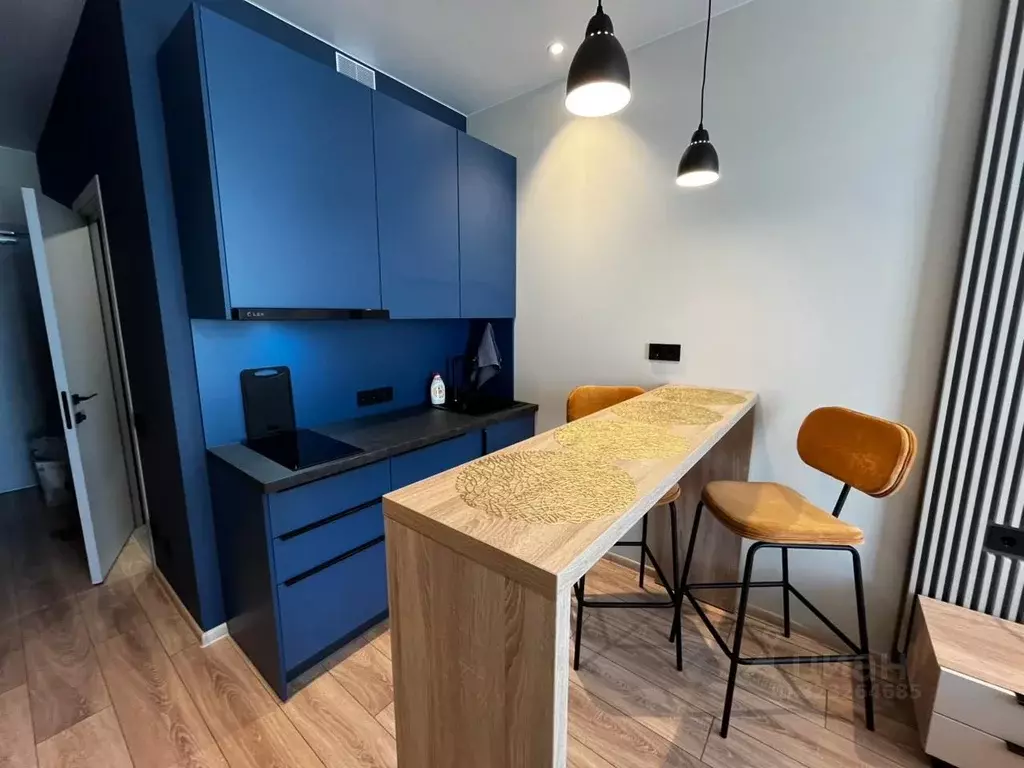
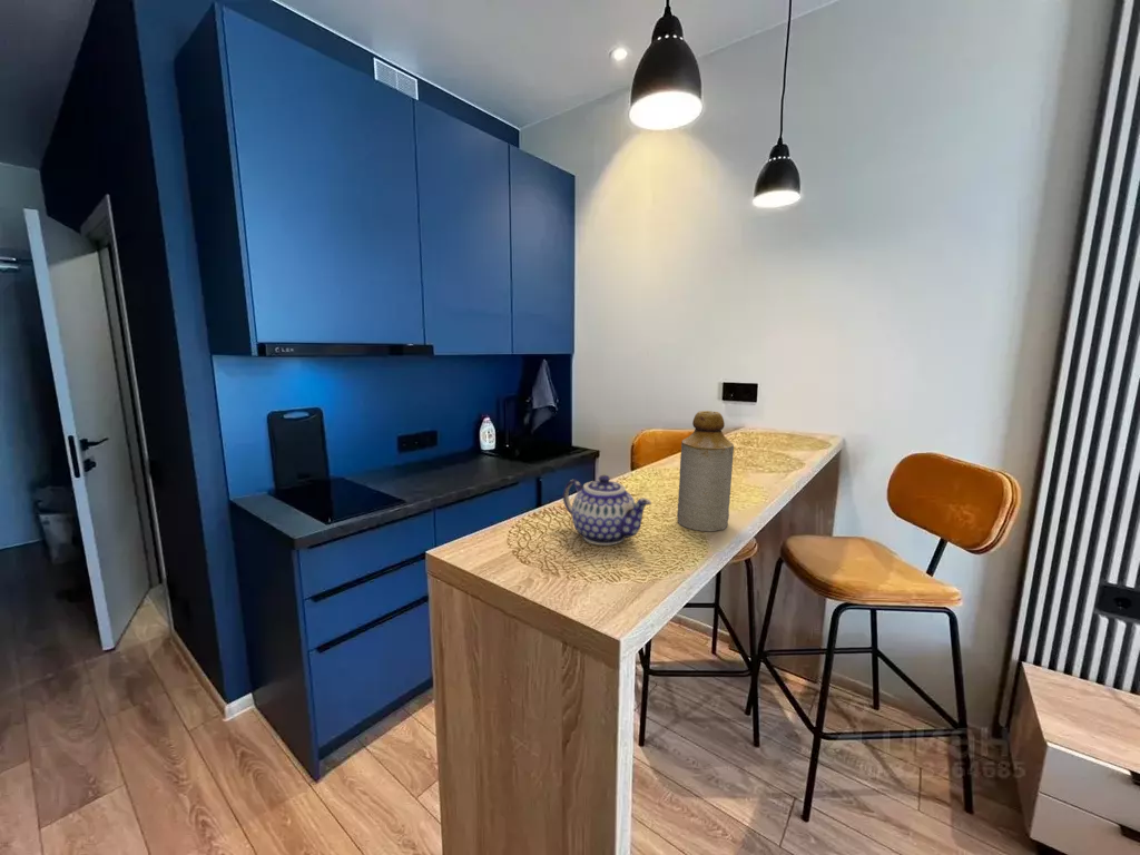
+ bottle [676,410,735,532]
+ teapot [562,474,652,547]
